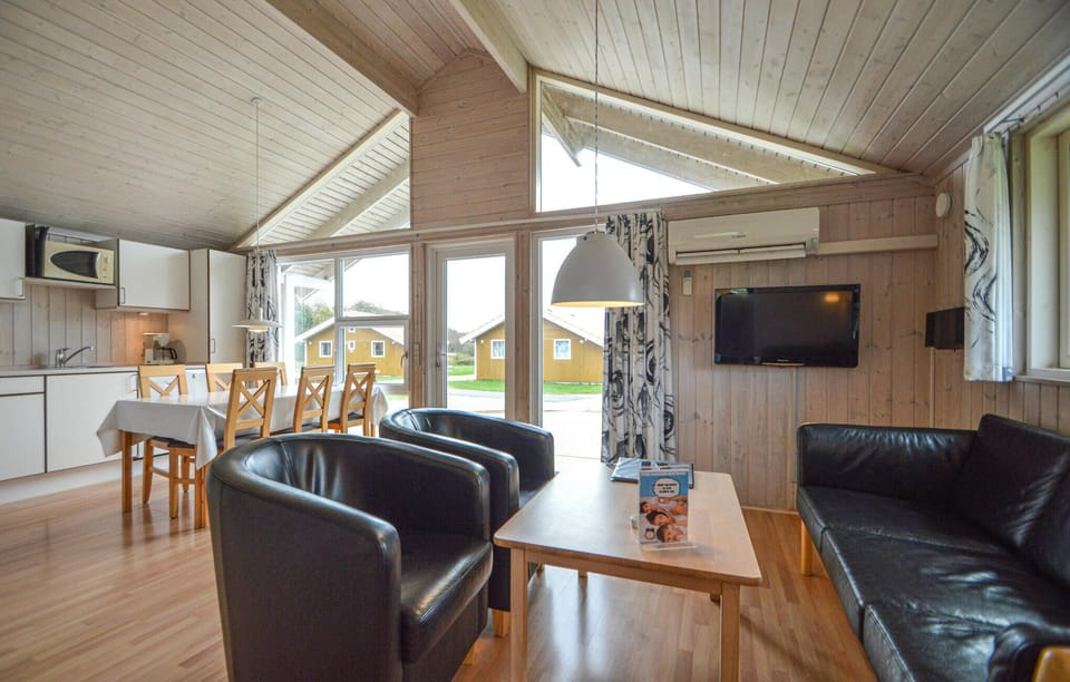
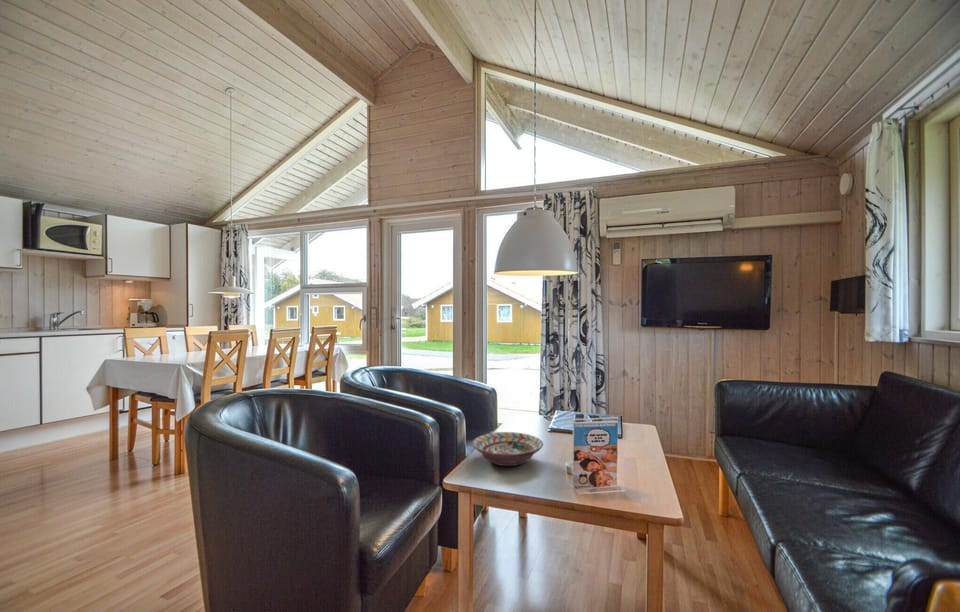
+ decorative bowl [471,431,544,467]
